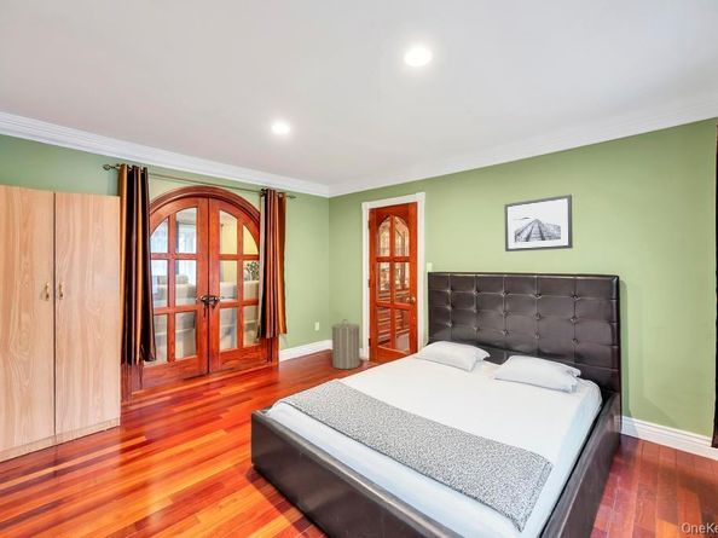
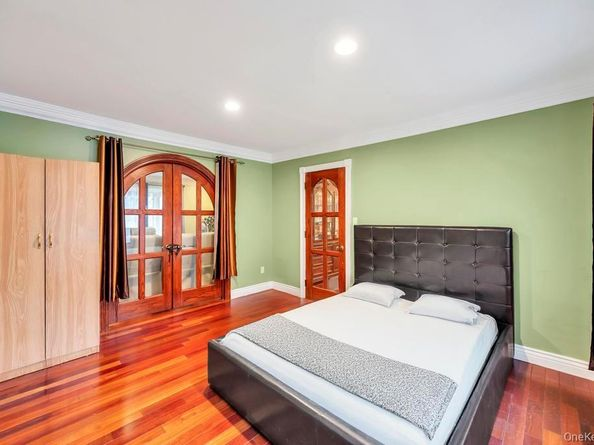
- wall art [503,193,574,253]
- laundry hamper [331,318,361,370]
